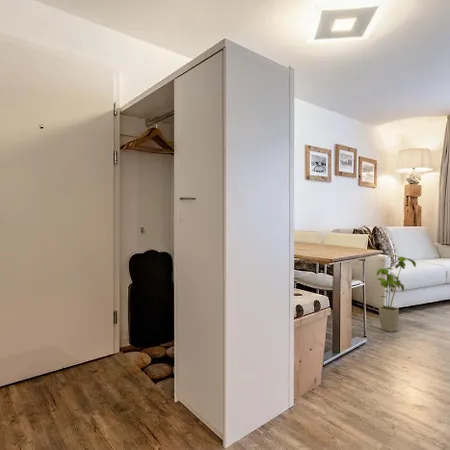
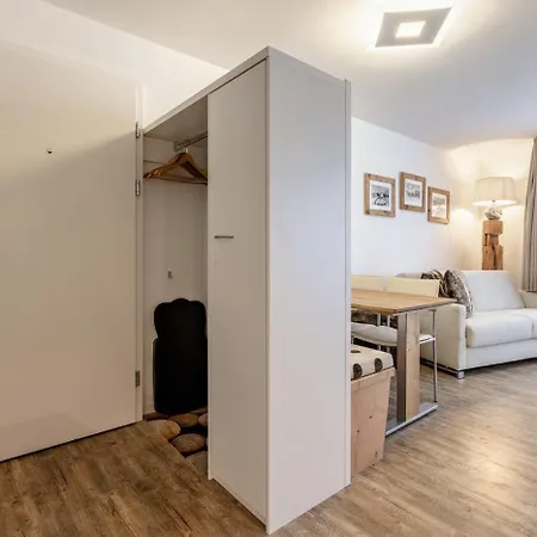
- house plant [376,254,417,333]
